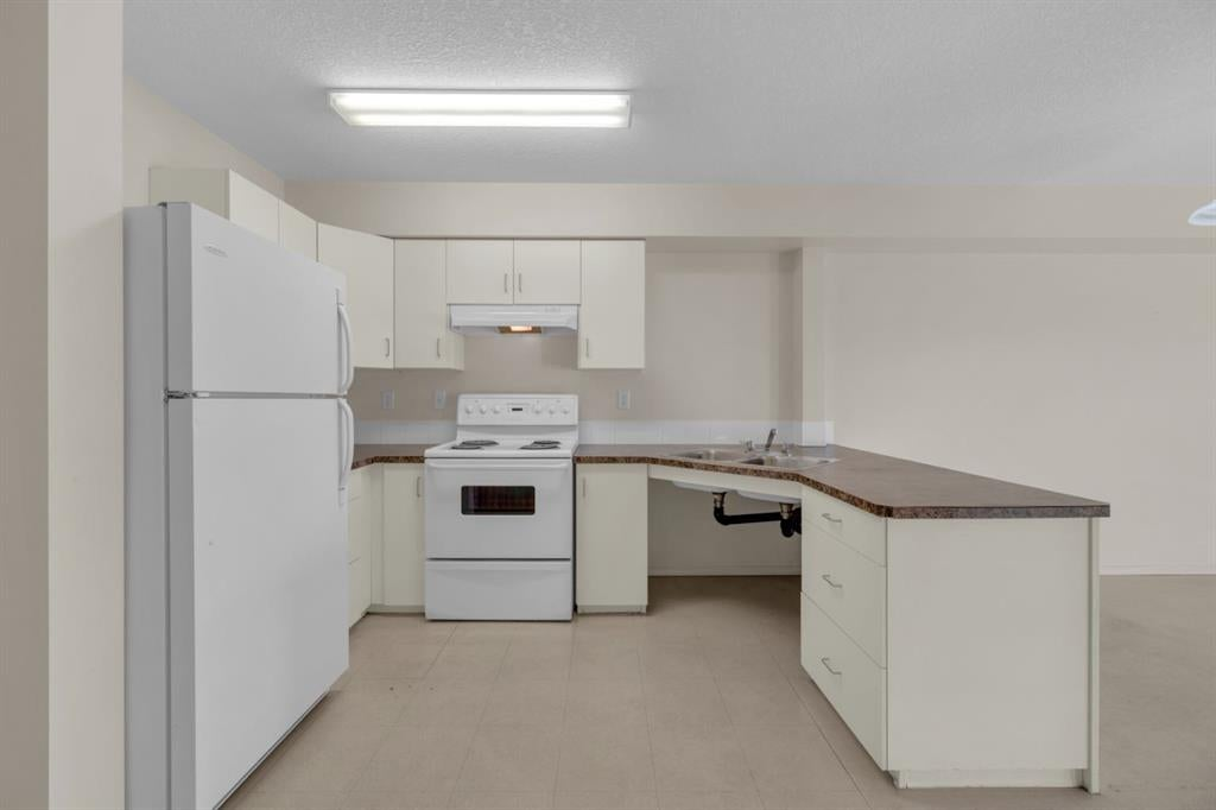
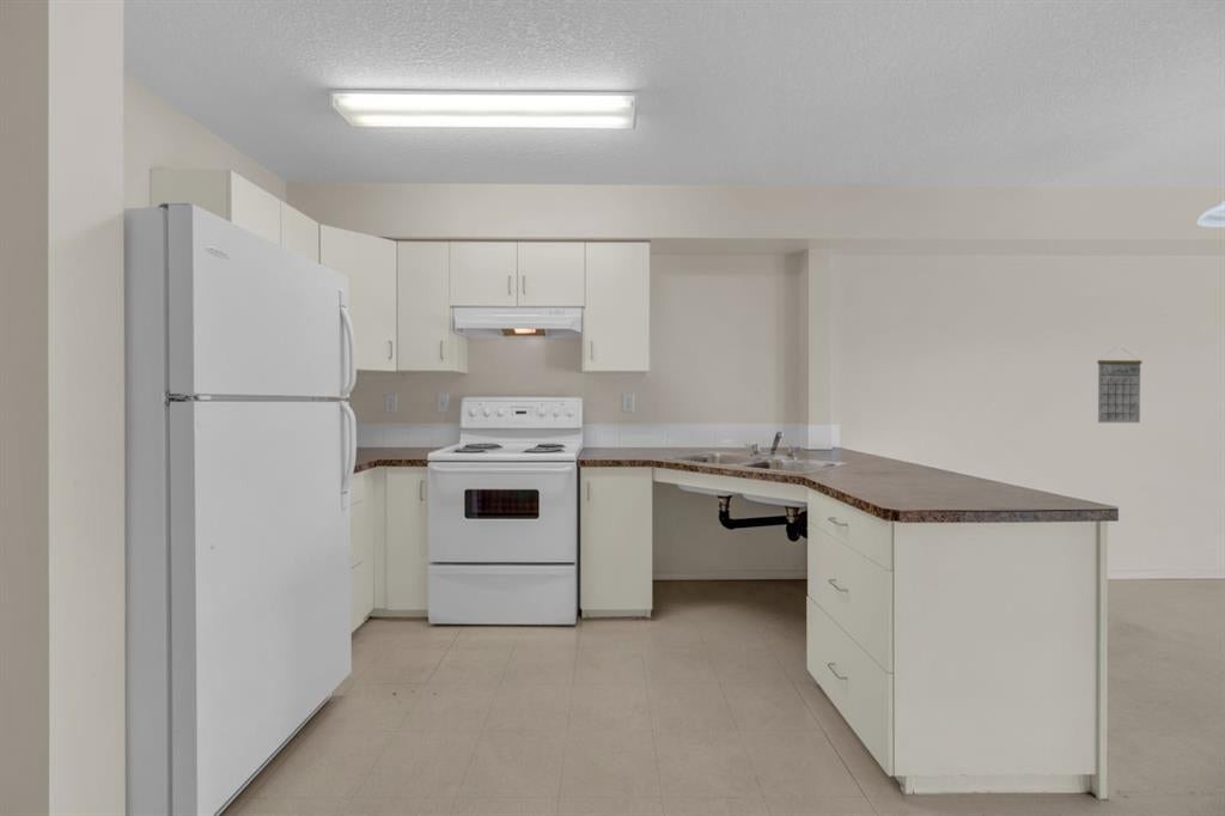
+ calendar [1096,347,1144,424]
